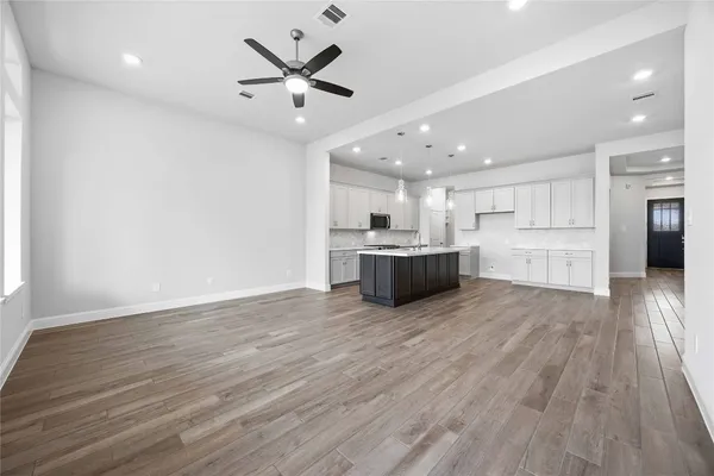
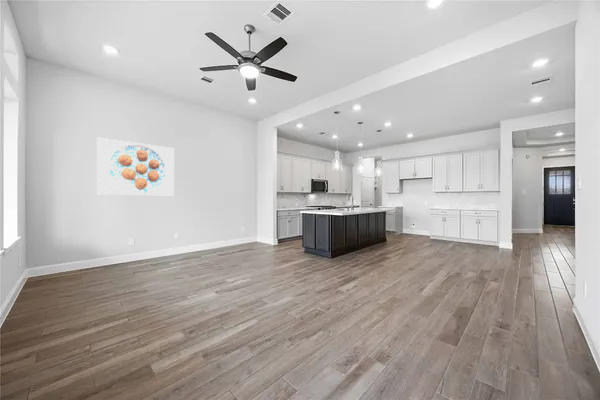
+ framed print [96,136,175,196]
